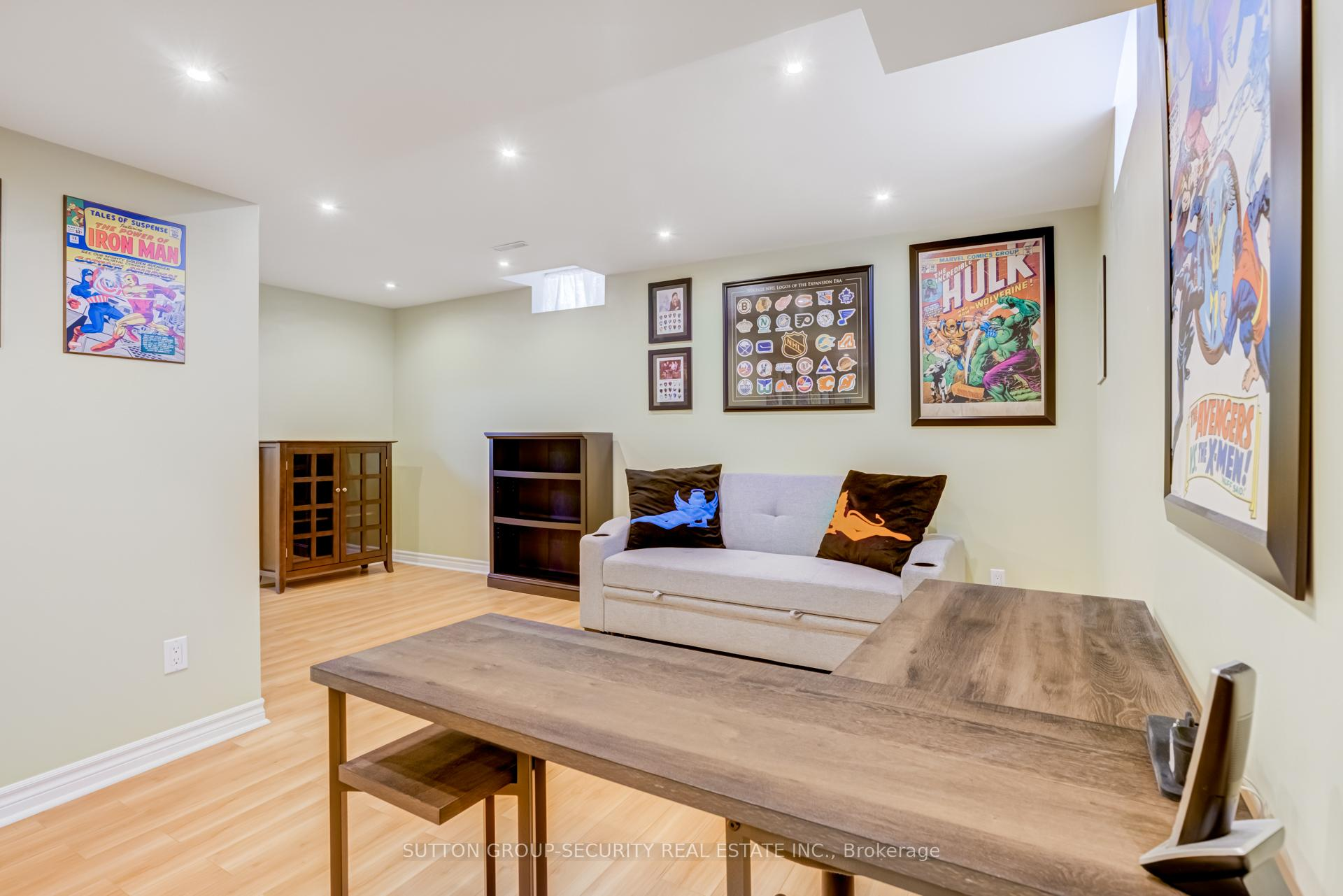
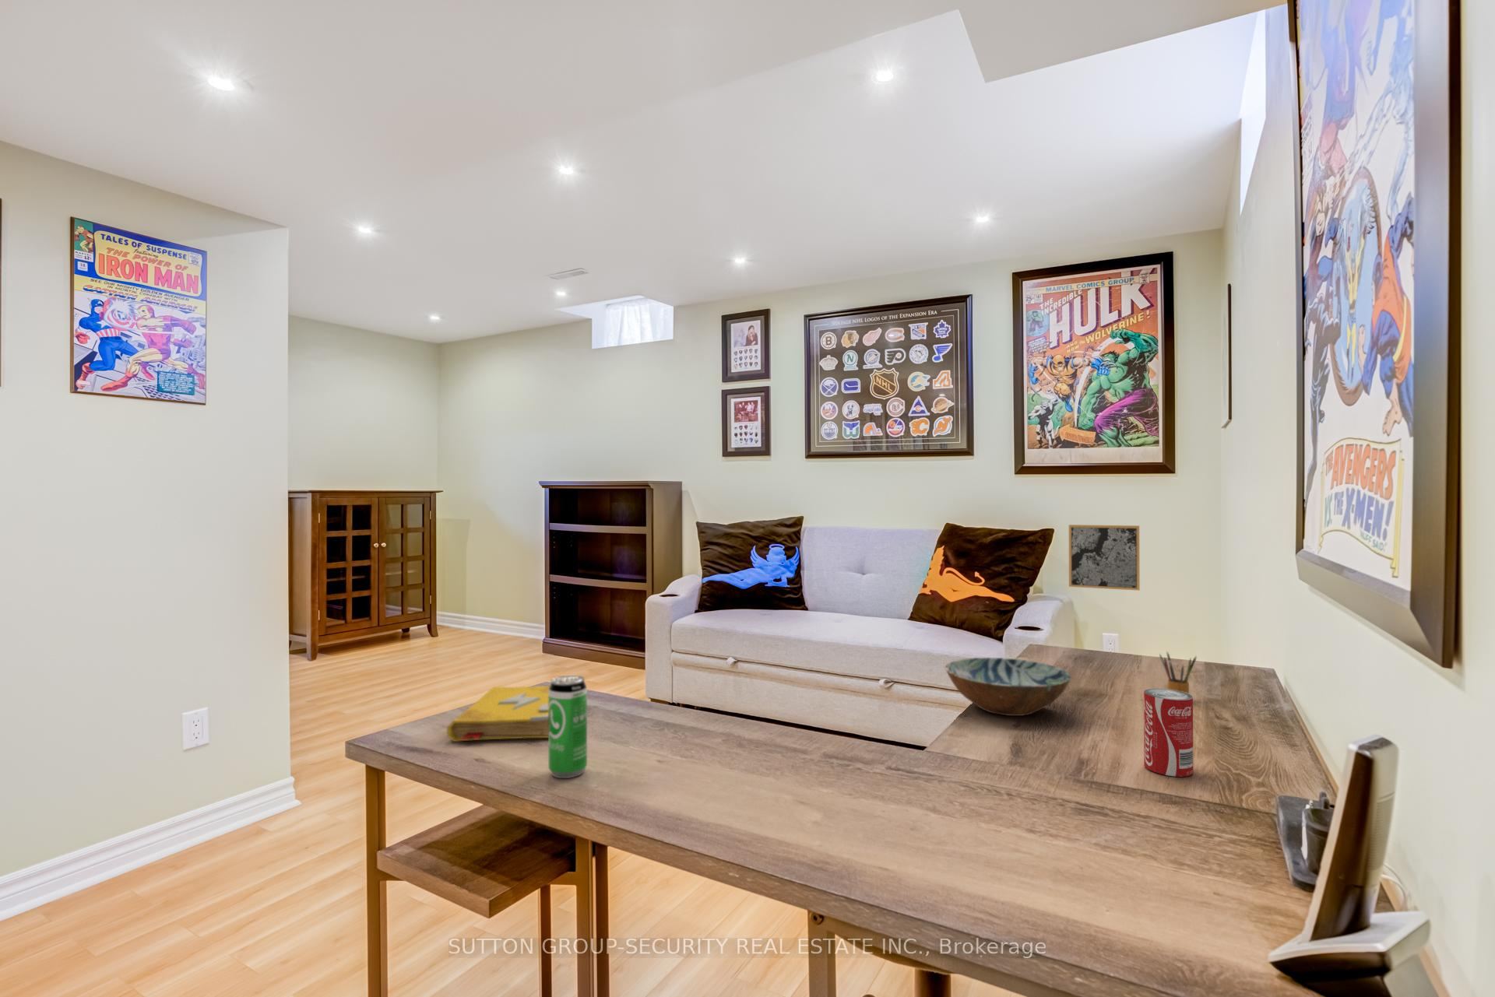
+ beverage can [548,674,588,779]
+ beverage can [1143,688,1193,778]
+ pencil box [1159,651,1198,694]
+ bowl [944,657,1072,717]
+ spell book [446,685,550,742]
+ wall art [1069,524,1141,592]
